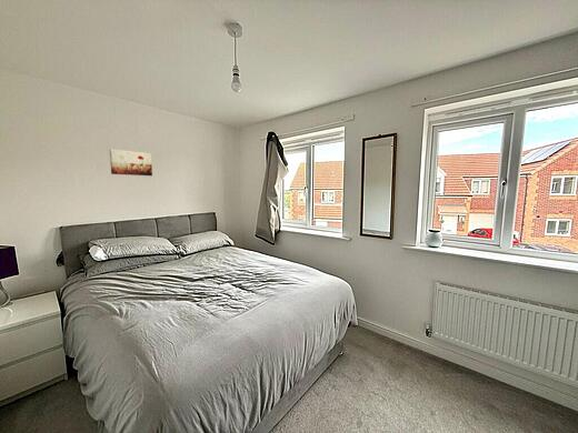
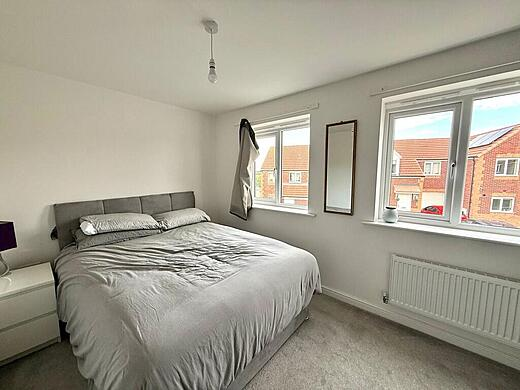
- wall art [109,148,153,177]
